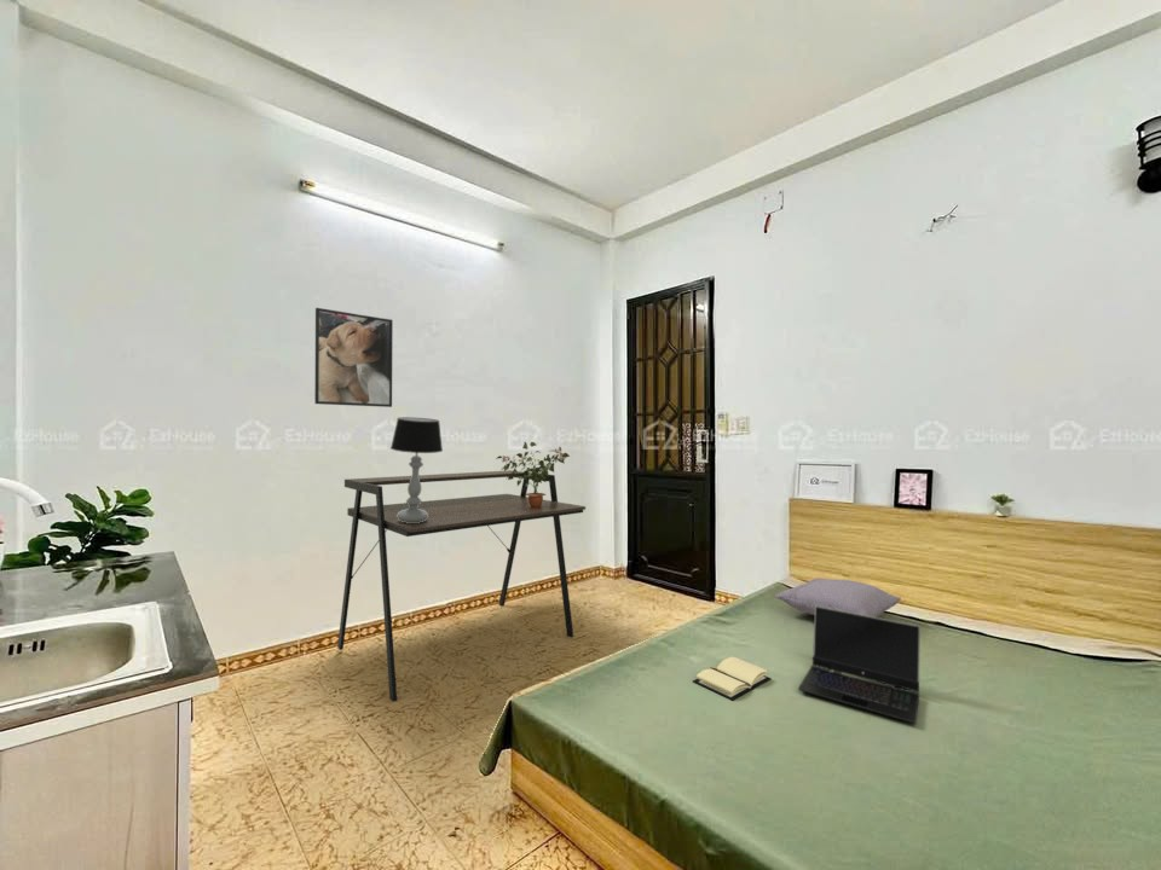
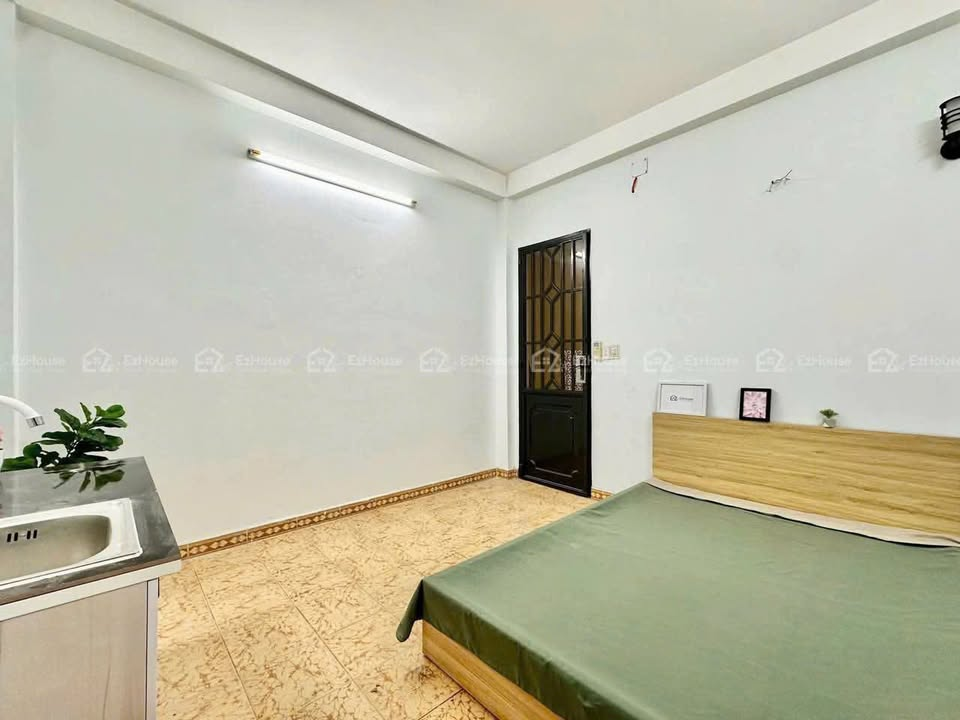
- desk [336,469,587,703]
- book [692,656,773,702]
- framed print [313,307,394,408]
- table lamp [389,416,444,523]
- pillow [773,578,902,617]
- potted plant [495,441,571,507]
- laptop computer [797,607,922,725]
